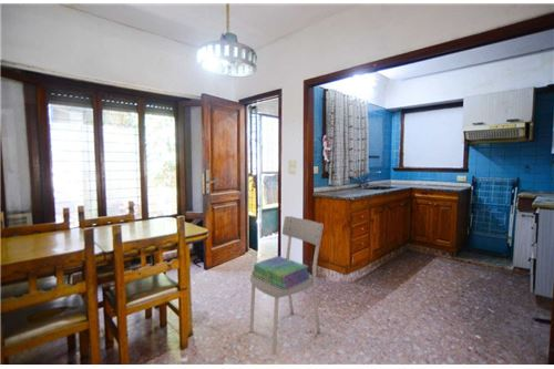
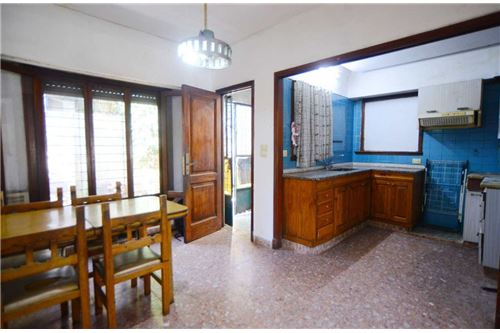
- dining chair [248,215,325,356]
- stack of books [250,255,311,290]
